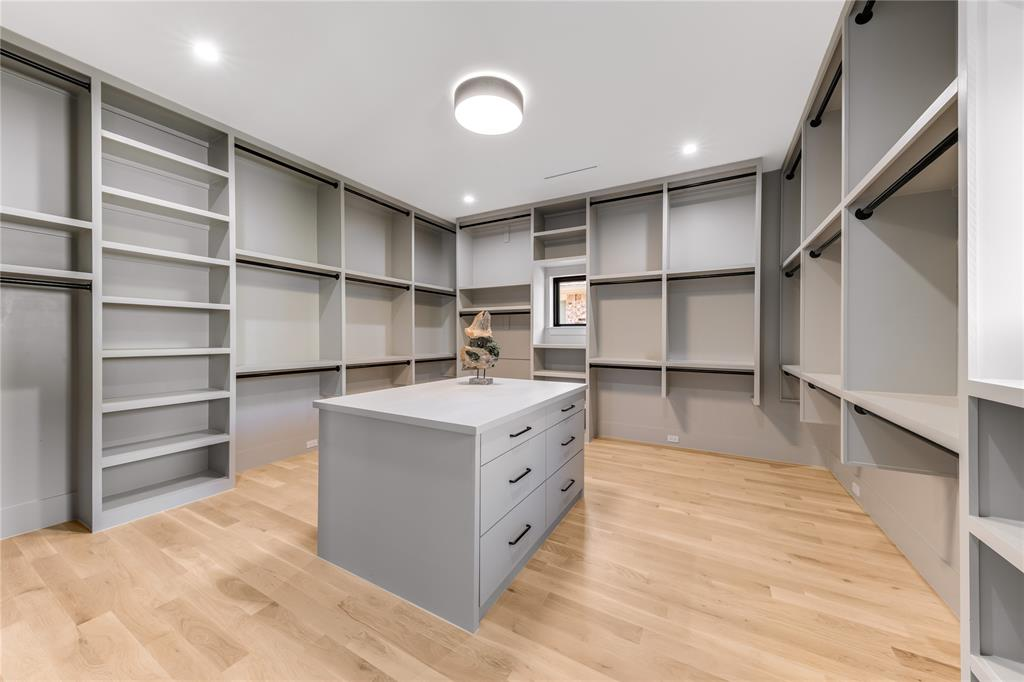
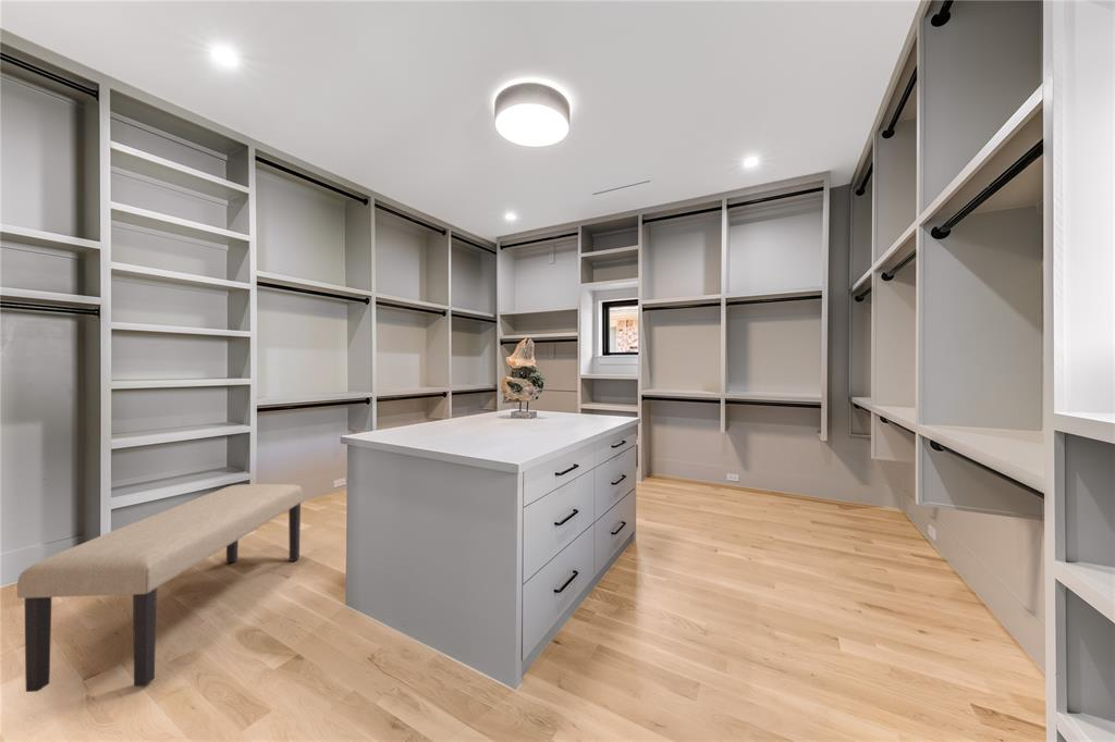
+ bench [16,483,305,693]
